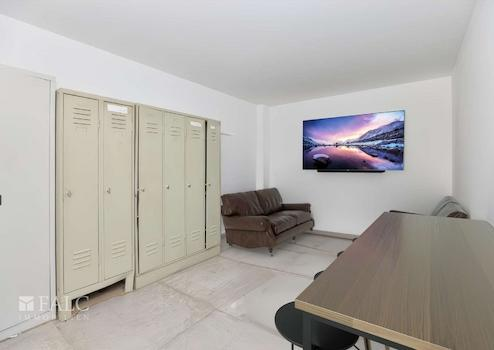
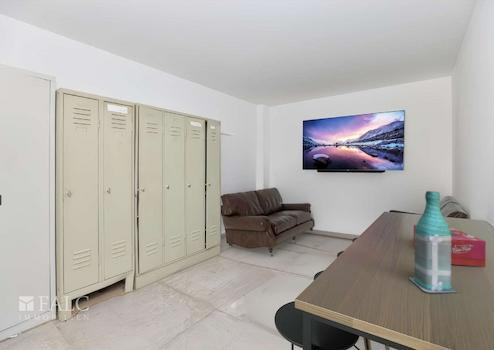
+ bottle [408,190,458,294]
+ tissue box [413,224,487,268]
